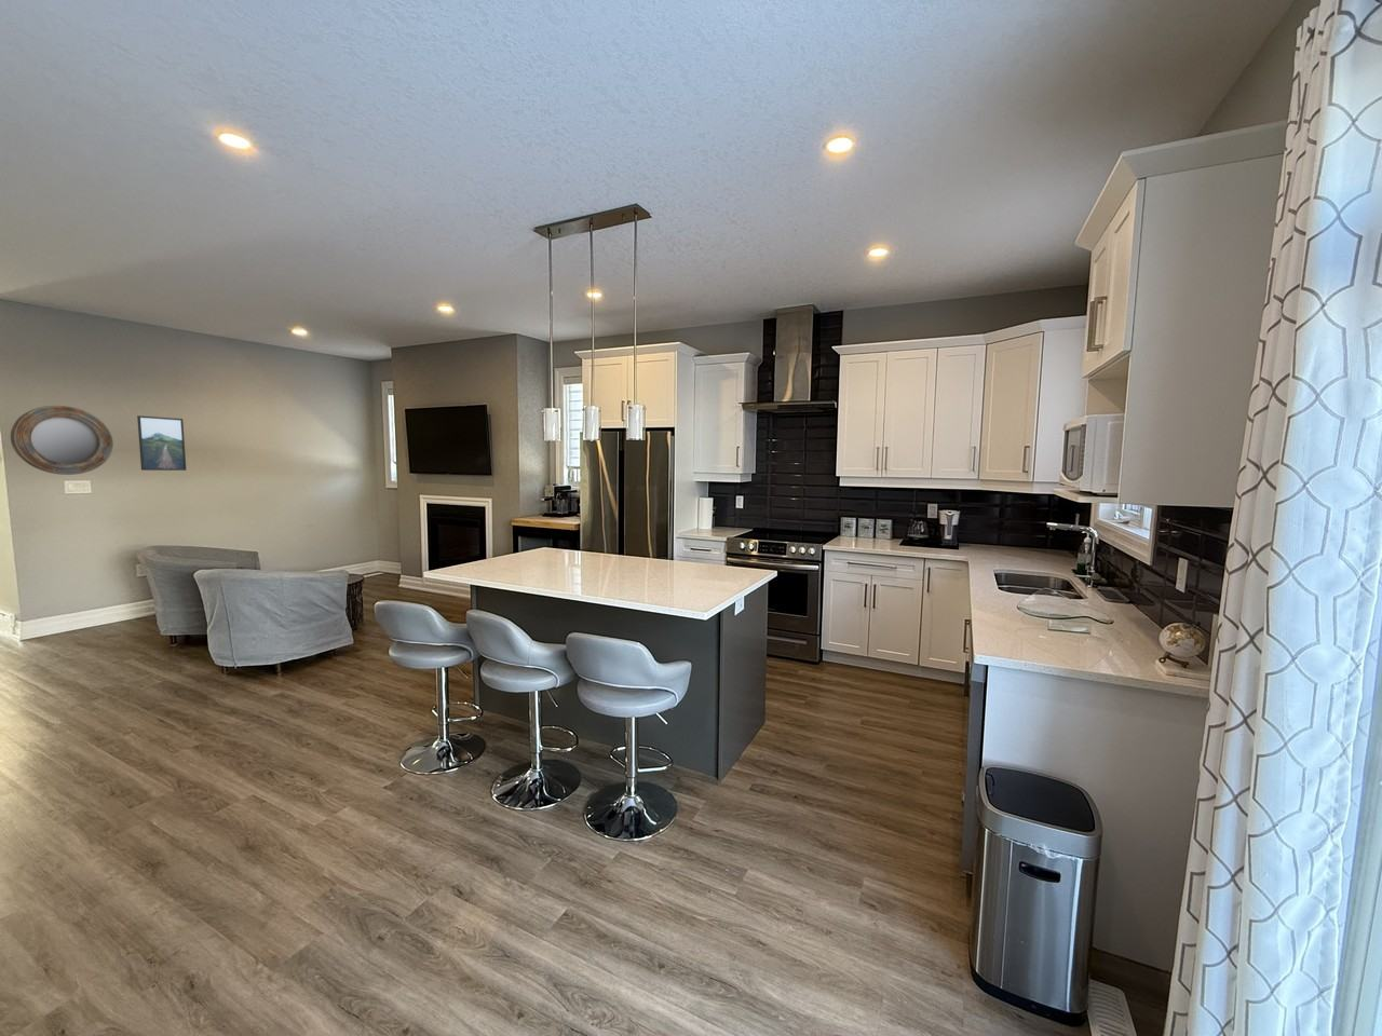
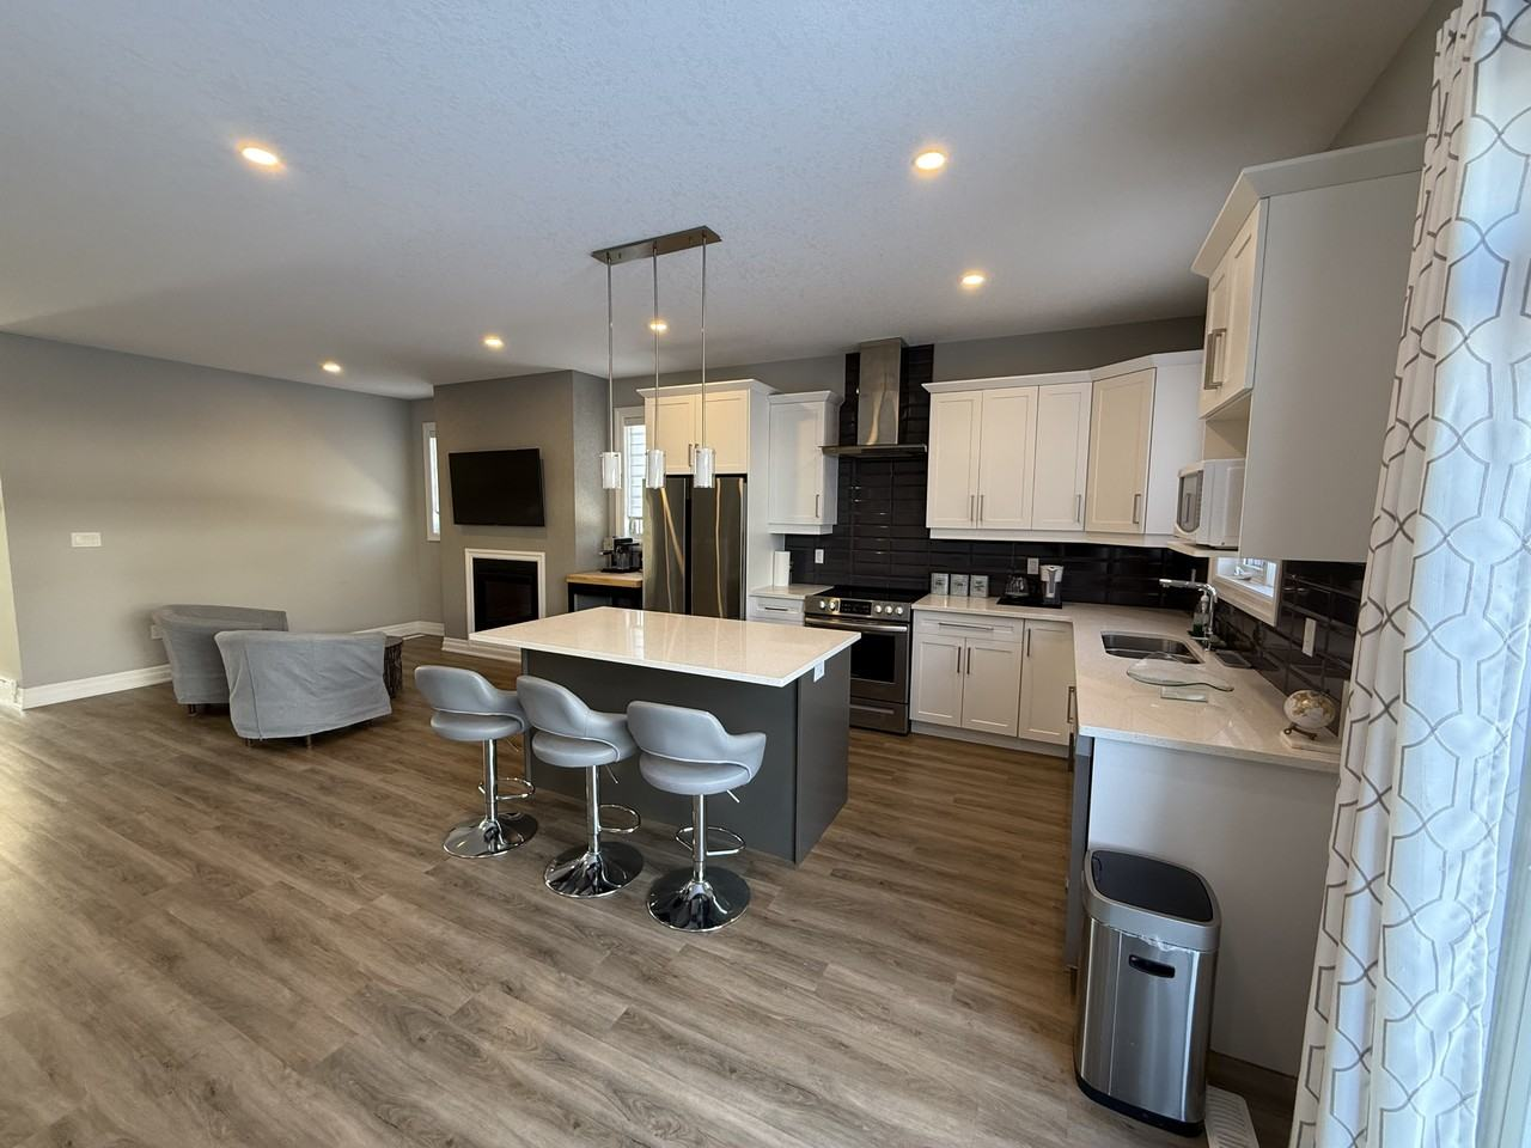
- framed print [136,415,187,471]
- home mirror [10,405,114,476]
